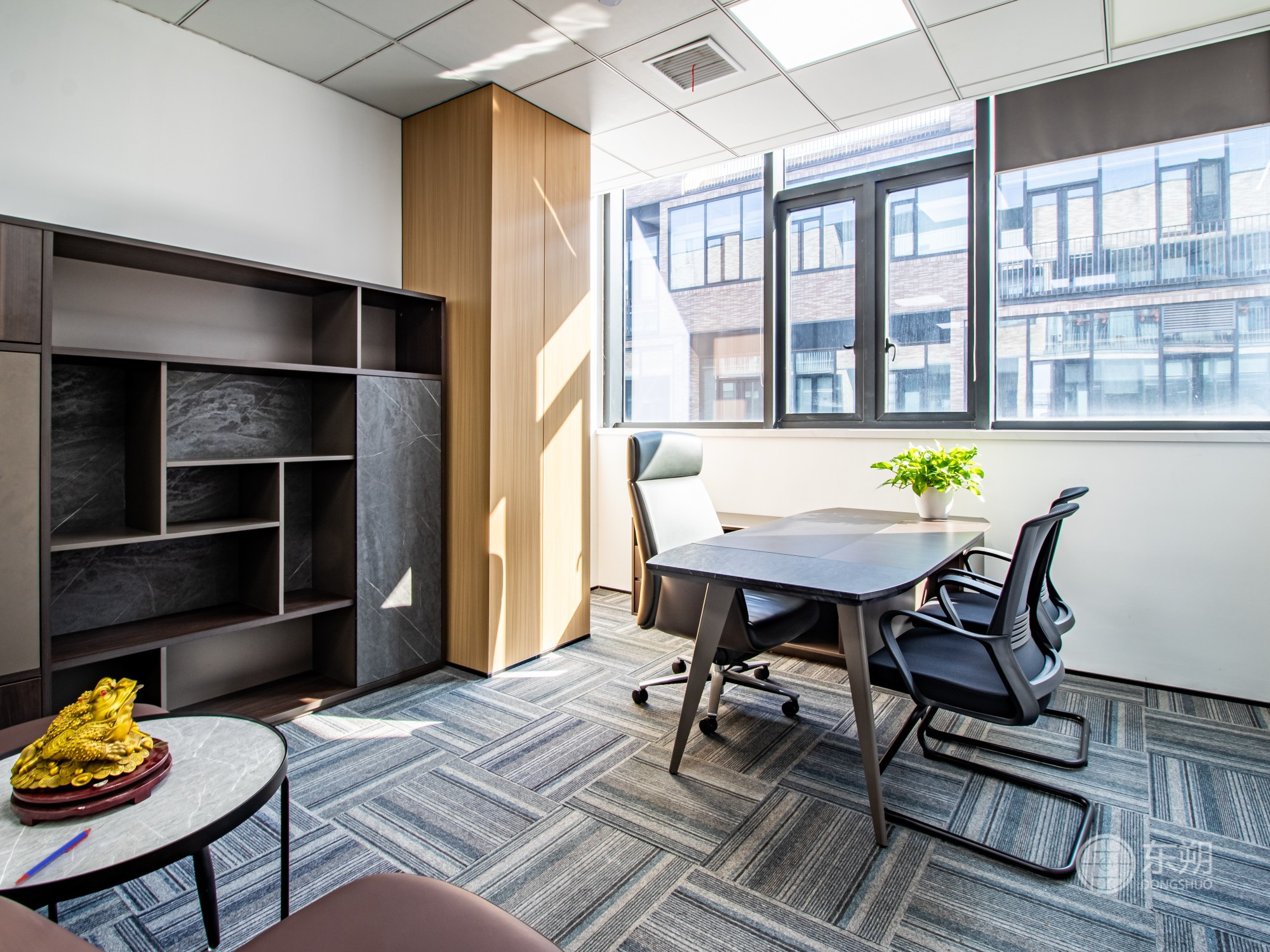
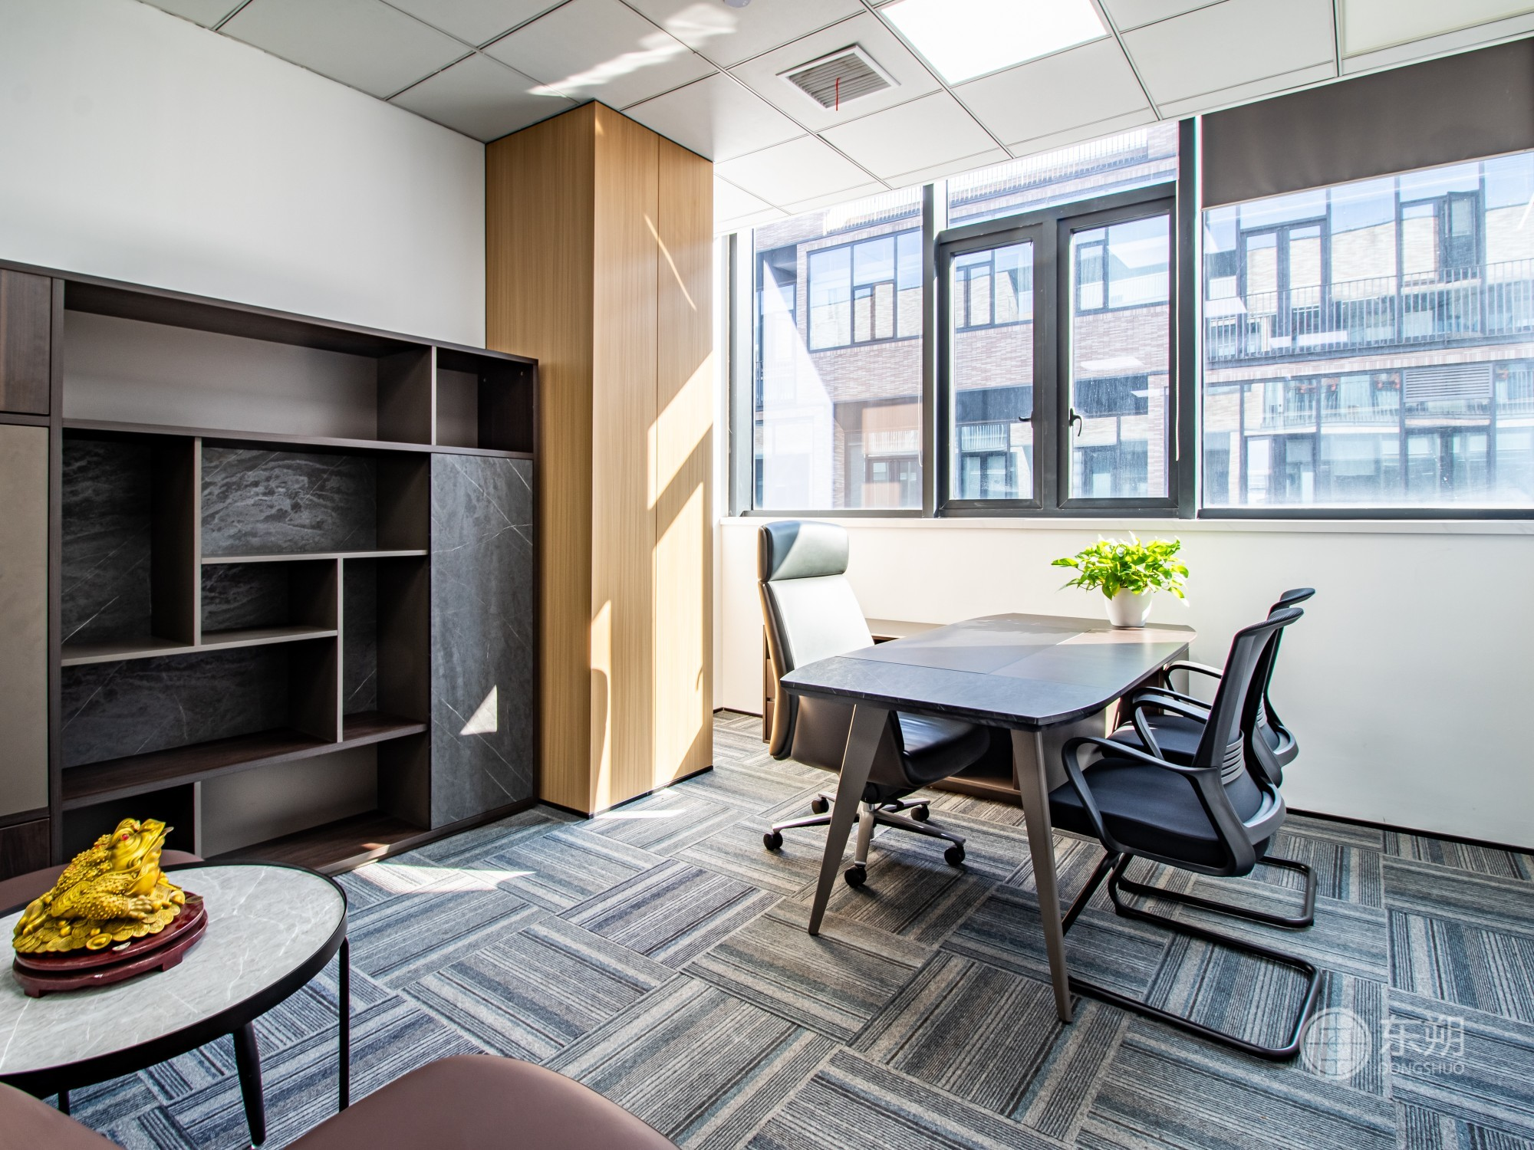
- pen [12,827,92,887]
